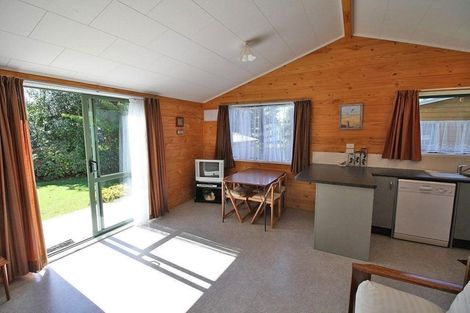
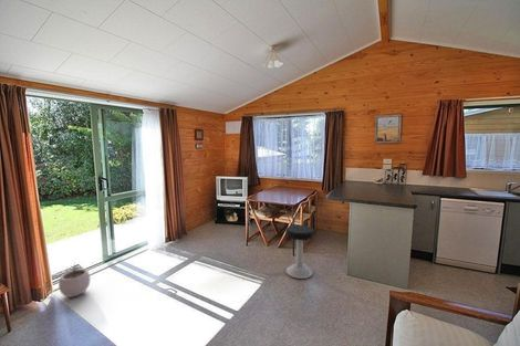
+ plant pot [58,263,91,298]
+ stool [284,223,315,280]
